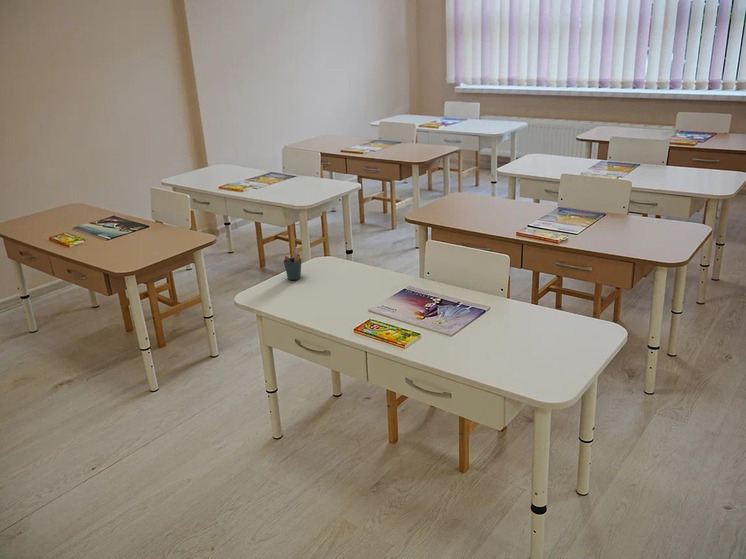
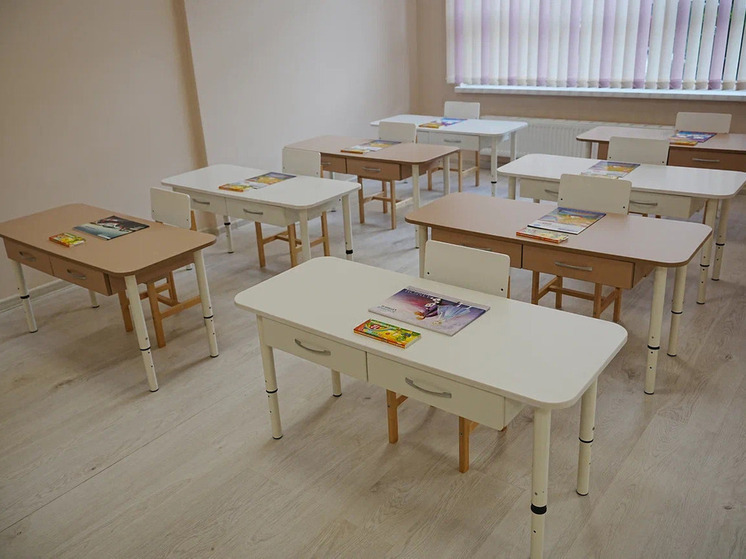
- pen holder [282,247,303,281]
